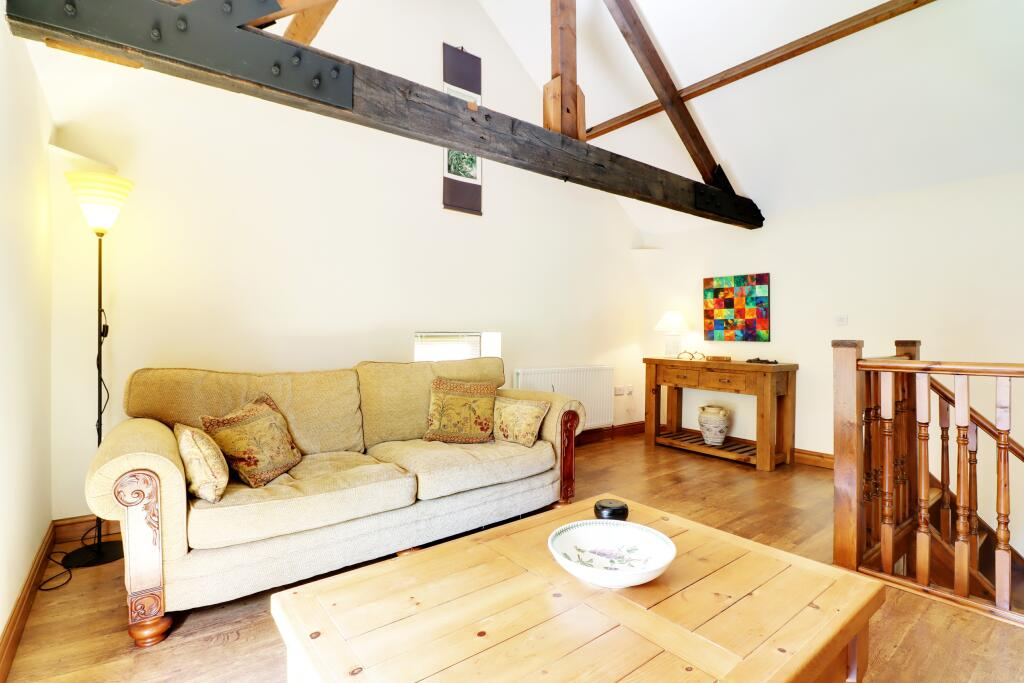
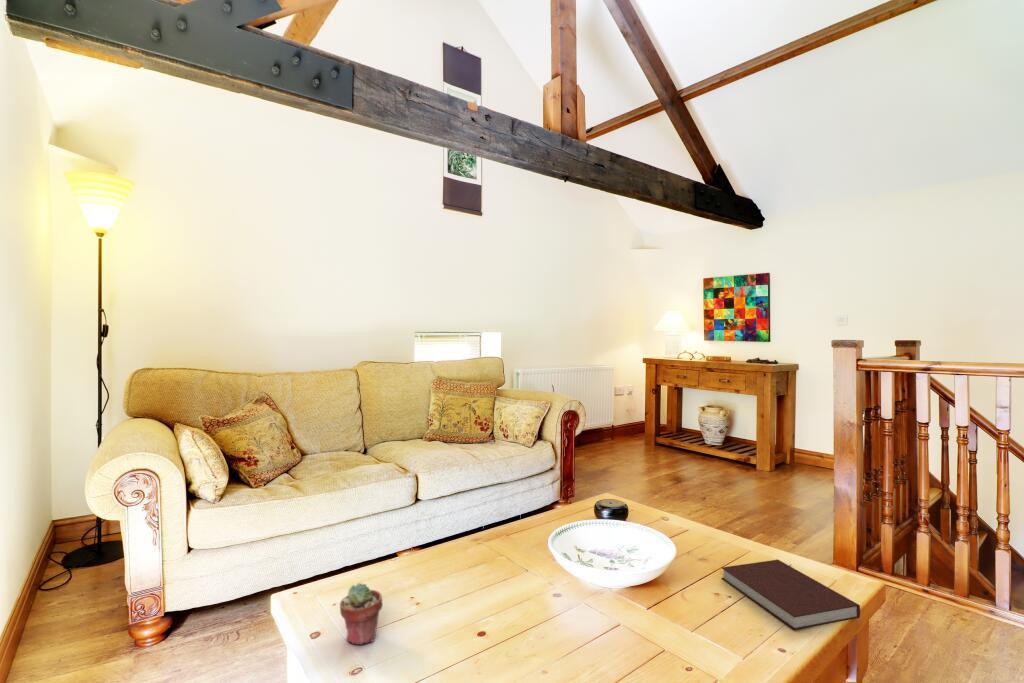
+ notebook [721,559,861,631]
+ potted succulent [339,582,384,646]
